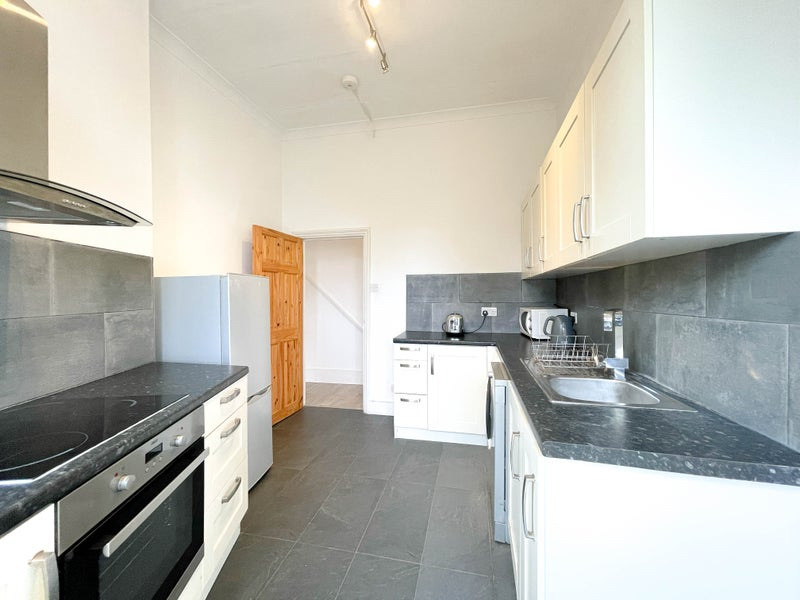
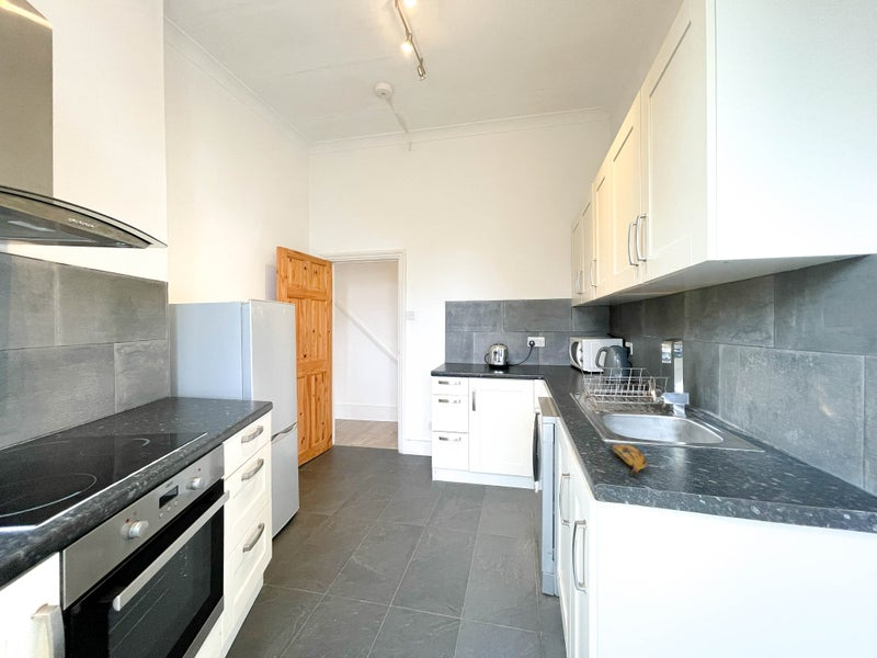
+ banana [612,443,648,477]
